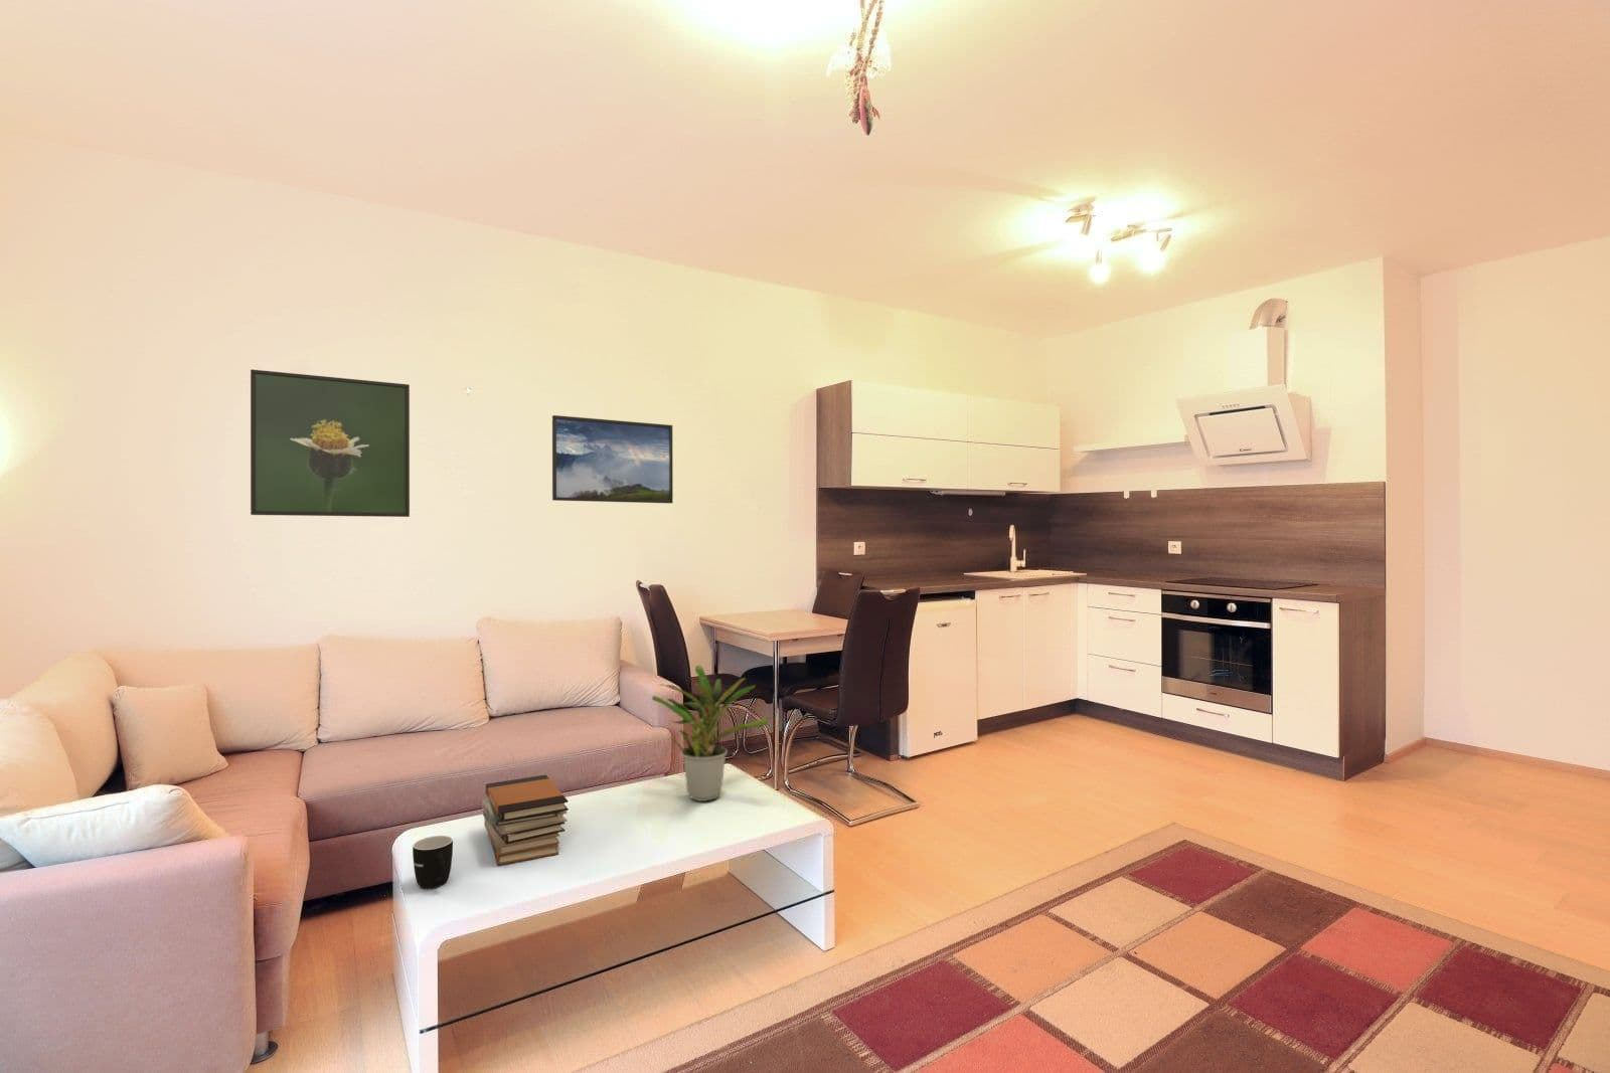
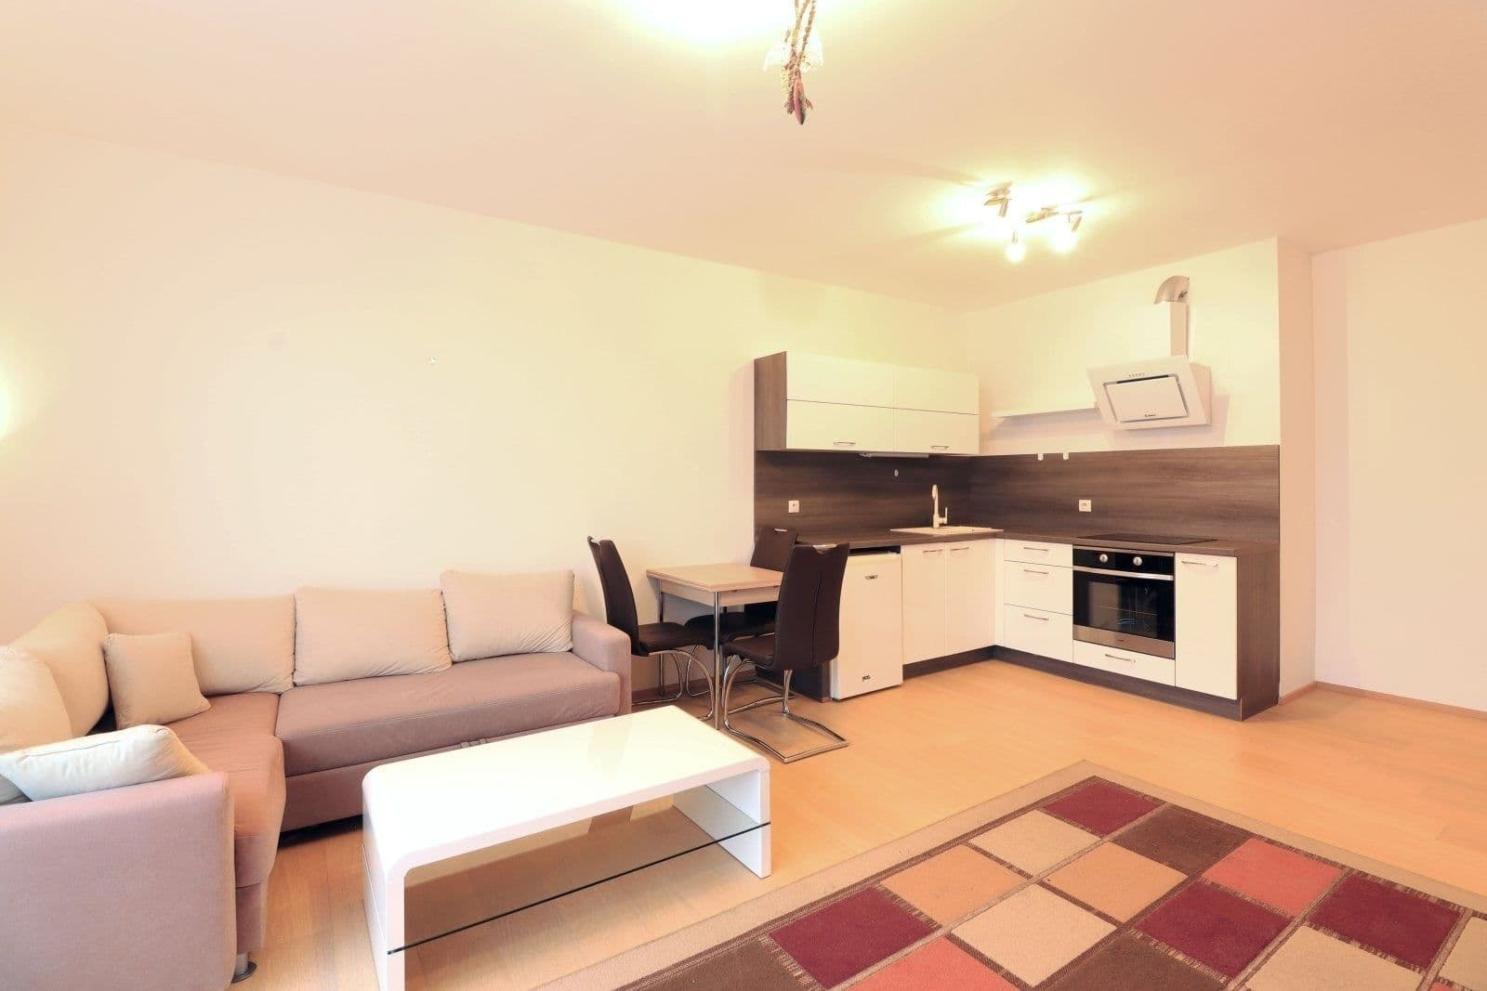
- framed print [551,414,674,504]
- potted plant [650,665,770,802]
- book stack [482,774,569,866]
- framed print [249,368,411,517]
- mug [412,835,454,890]
